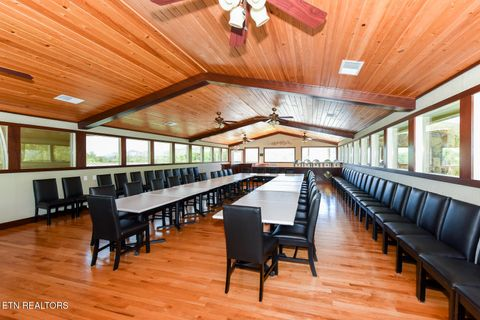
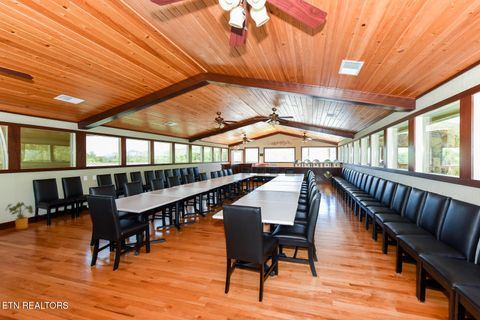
+ house plant [5,201,35,231]
